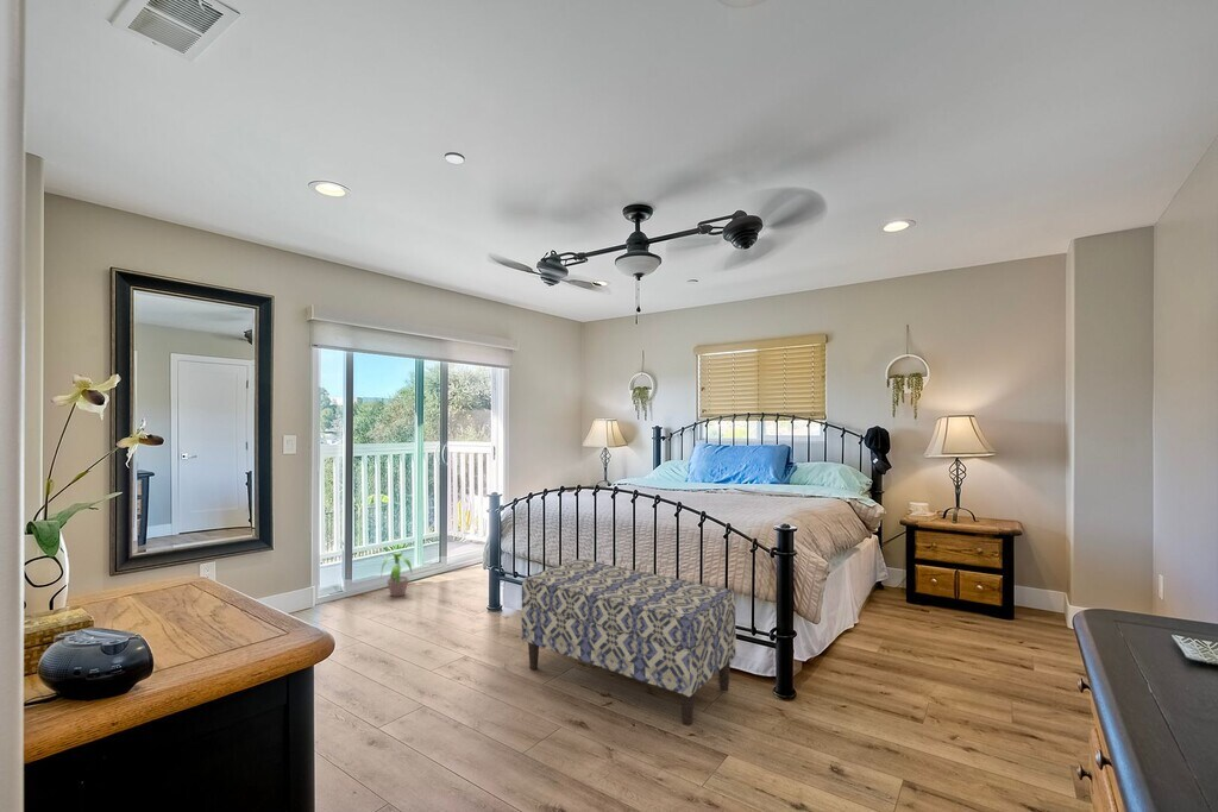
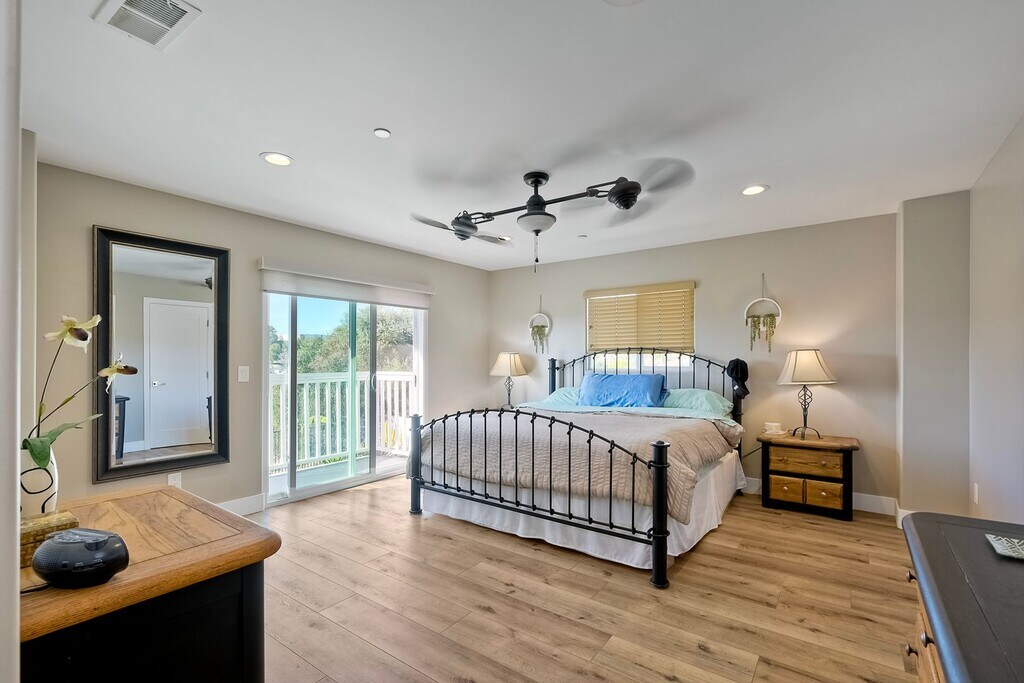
- bench [521,558,737,726]
- potted plant [379,550,413,598]
